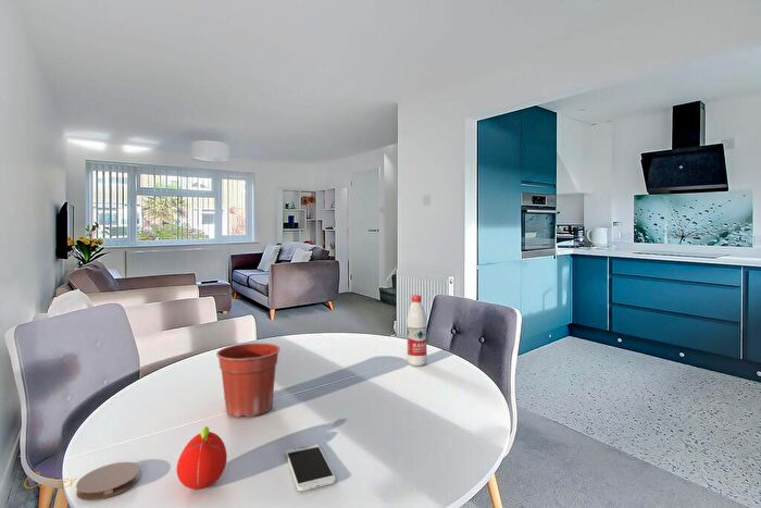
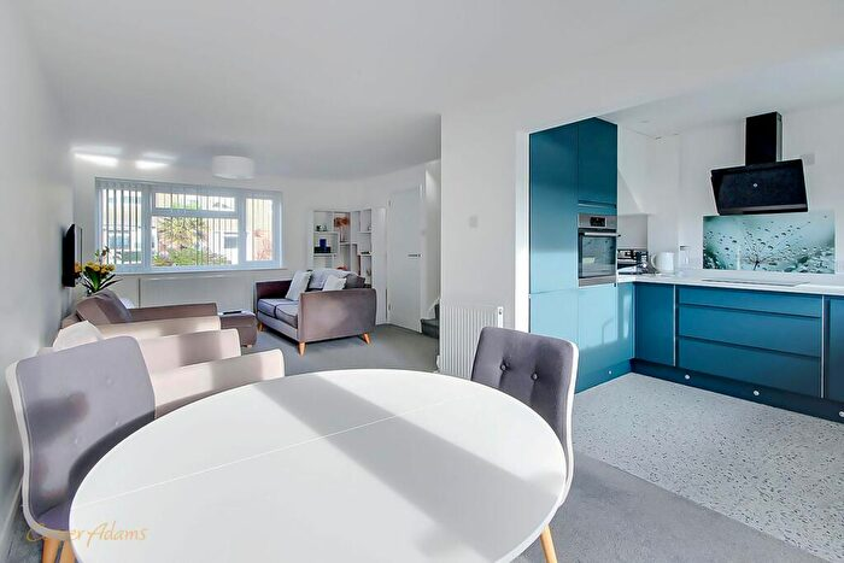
- fruit [176,425,228,491]
- coaster [75,461,141,501]
- smartphone [285,443,337,493]
- flower pot [215,343,282,419]
- water bottle [406,294,428,367]
